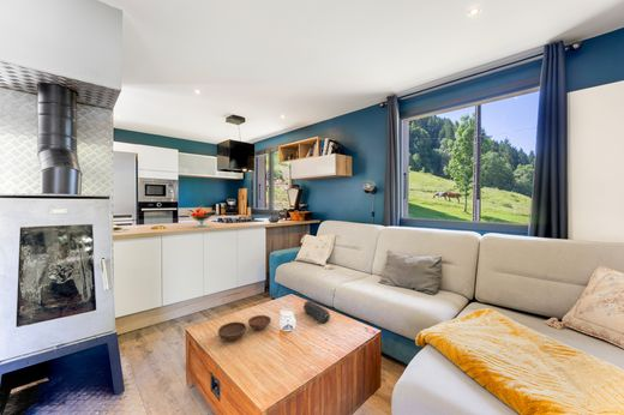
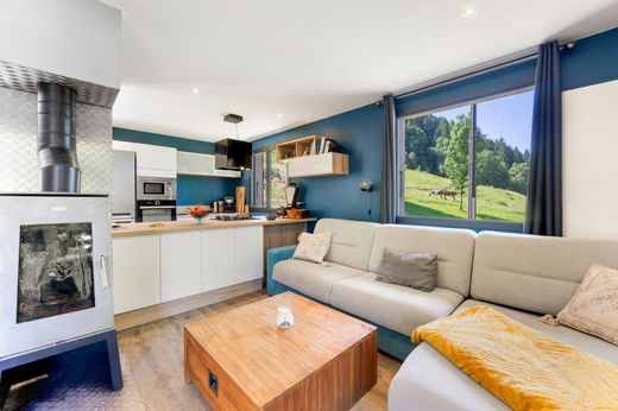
- speaker [302,300,331,325]
- bowl [217,314,272,342]
